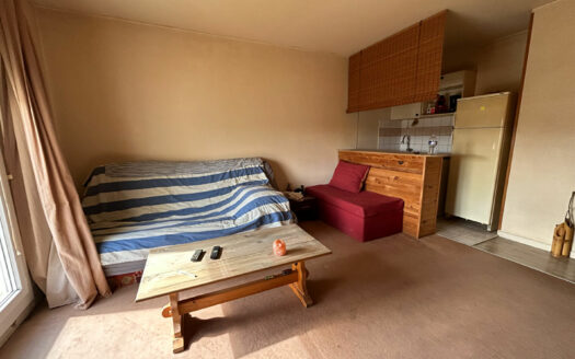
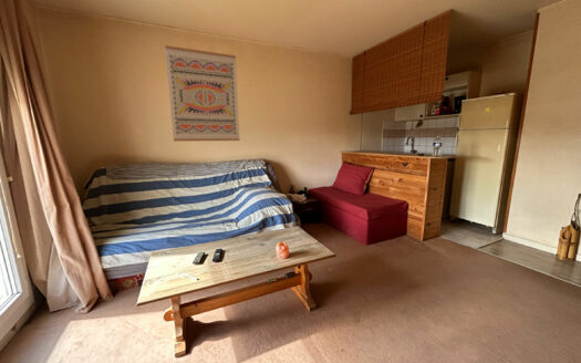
+ wall art [164,44,241,143]
